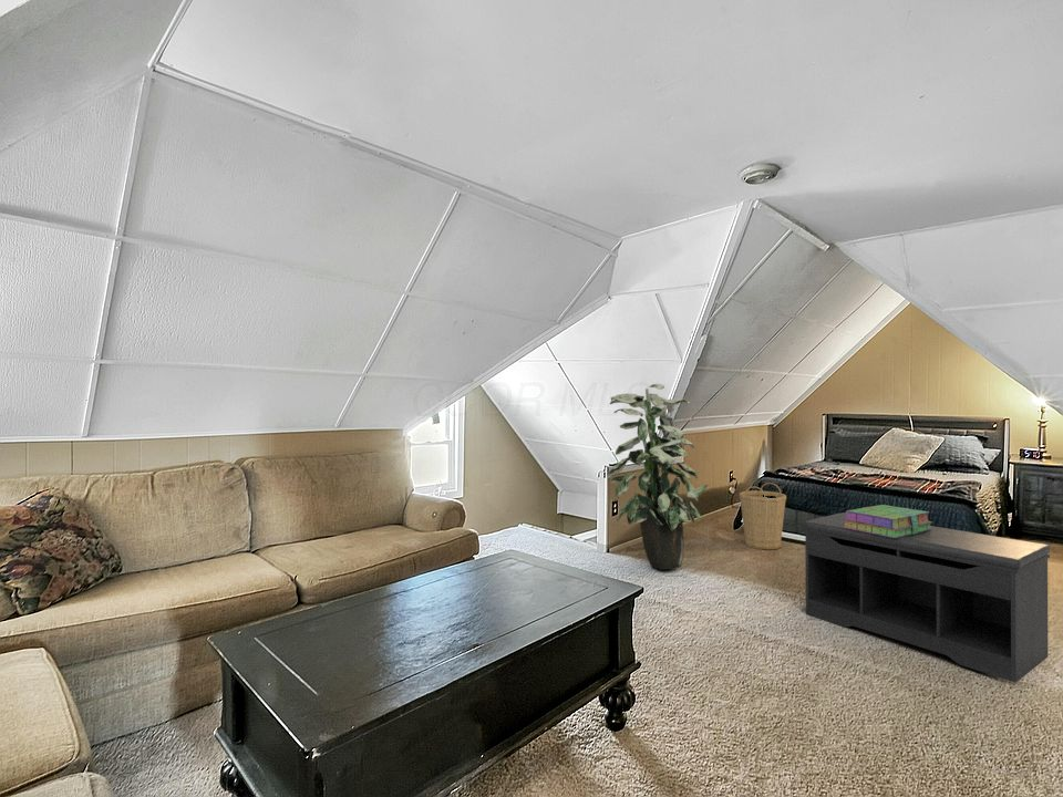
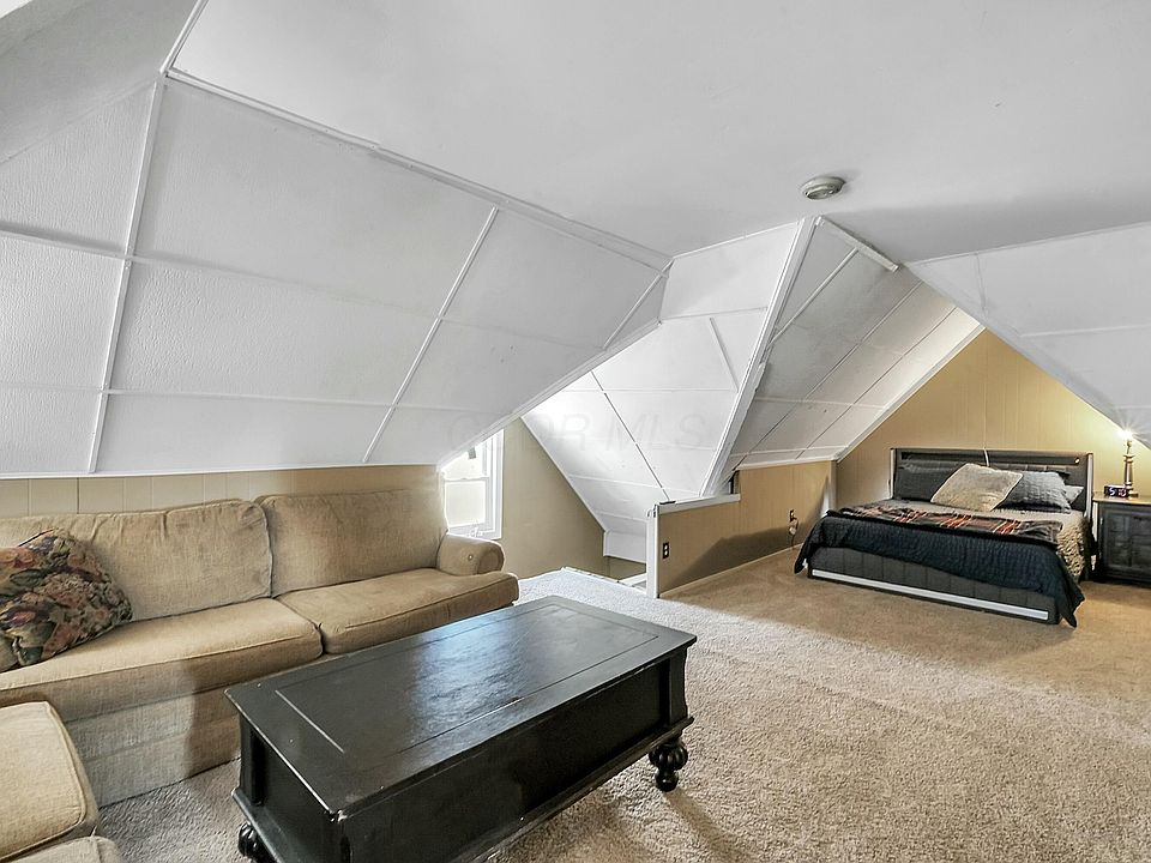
- indoor plant [607,383,709,571]
- basket [739,482,787,550]
- bench [803,511,1051,684]
- stack of books [843,504,933,538]
